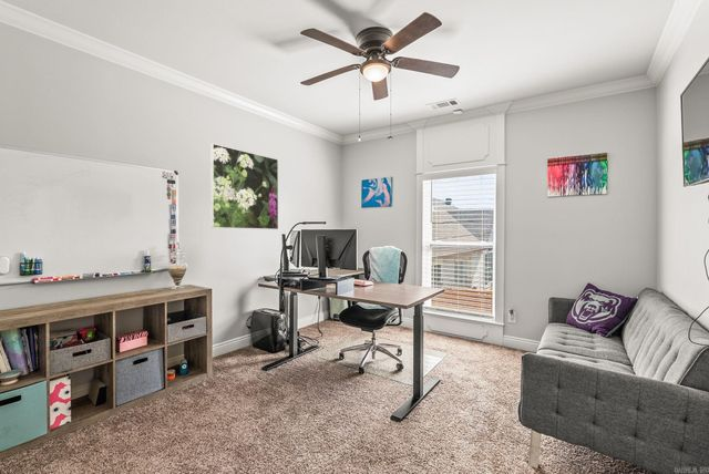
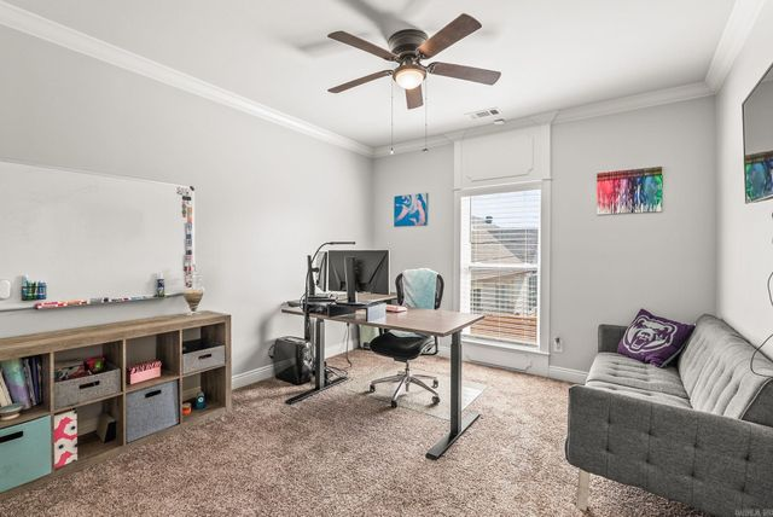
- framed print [210,143,279,230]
